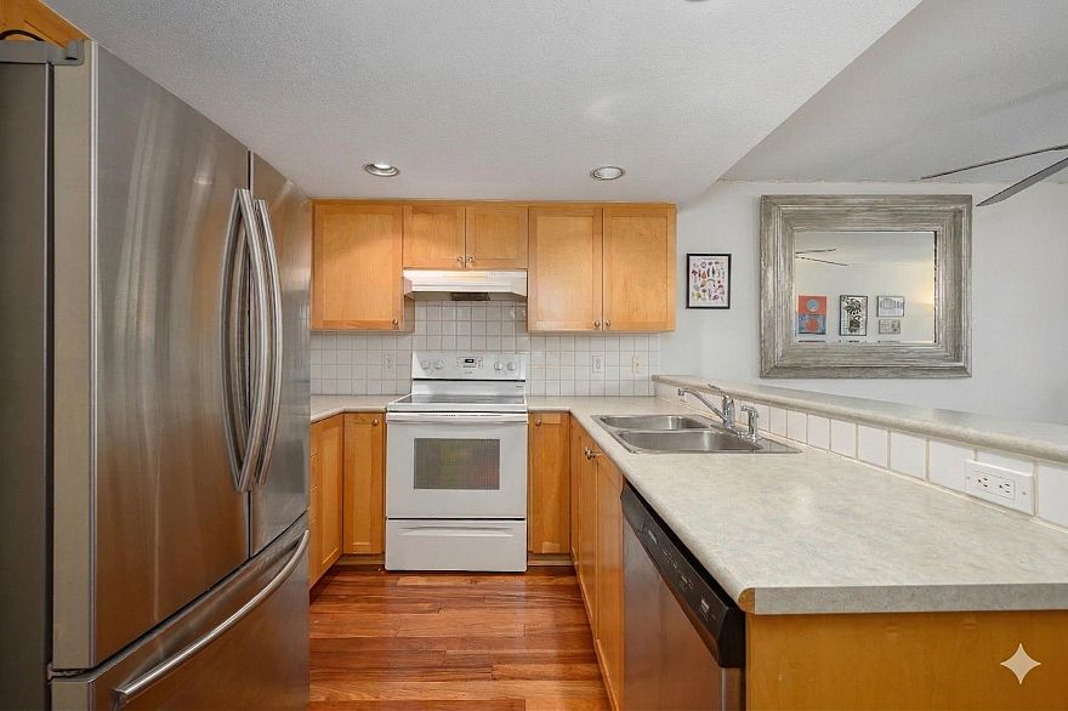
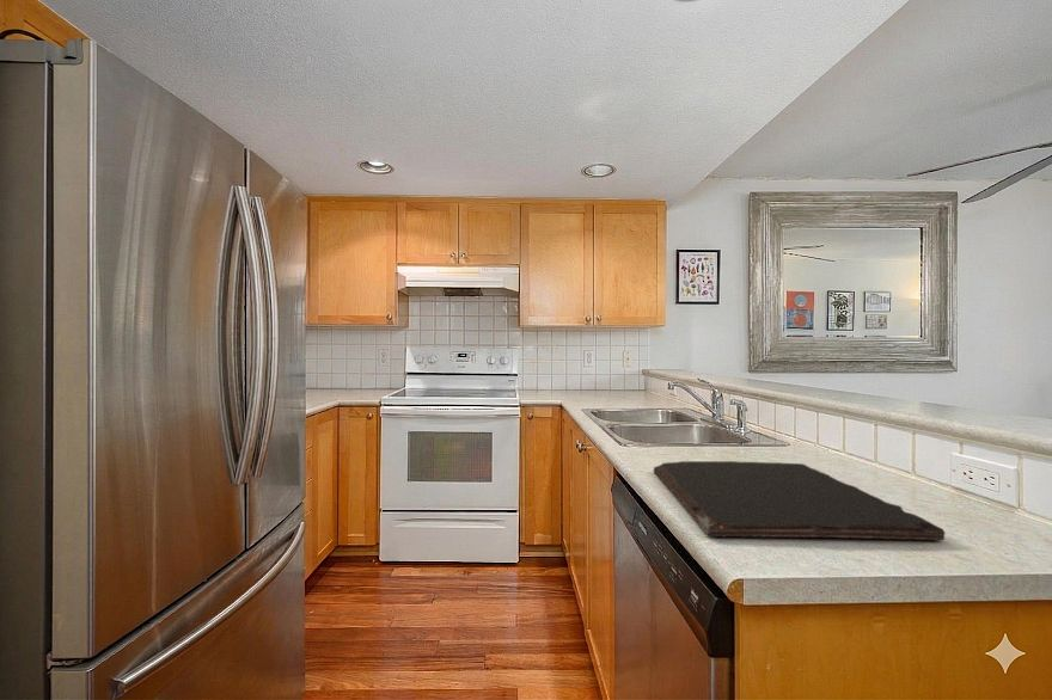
+ cutting board [653,460,947,541]
